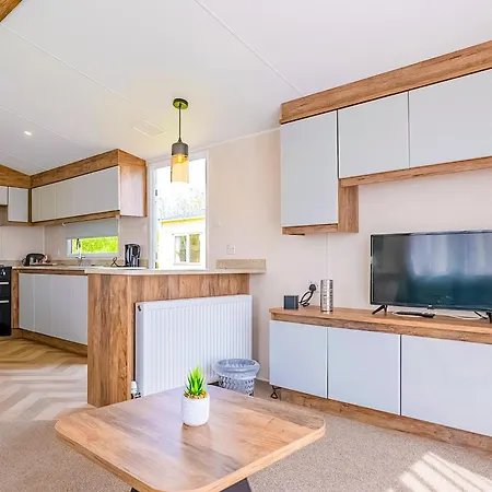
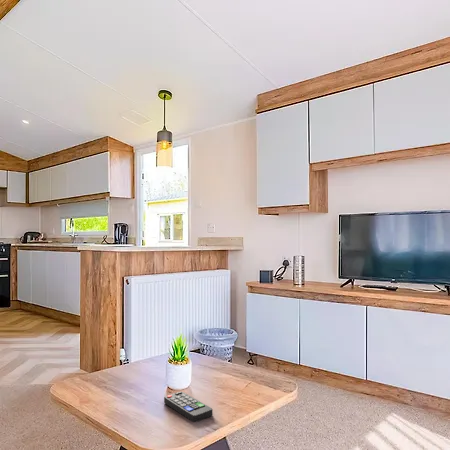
+ remote control [163,391,213,423]
